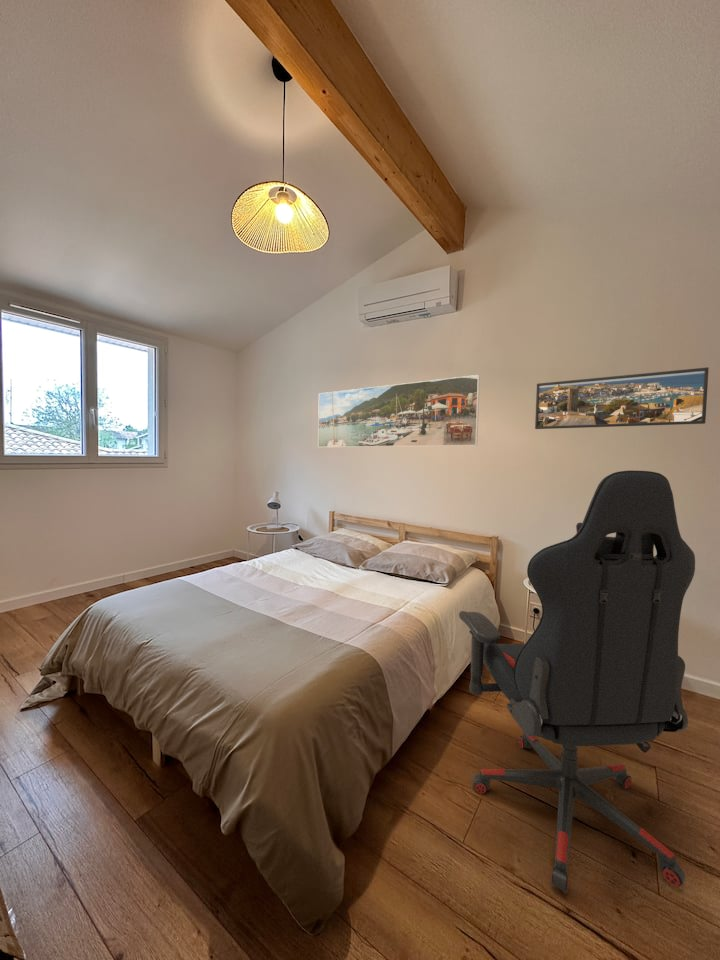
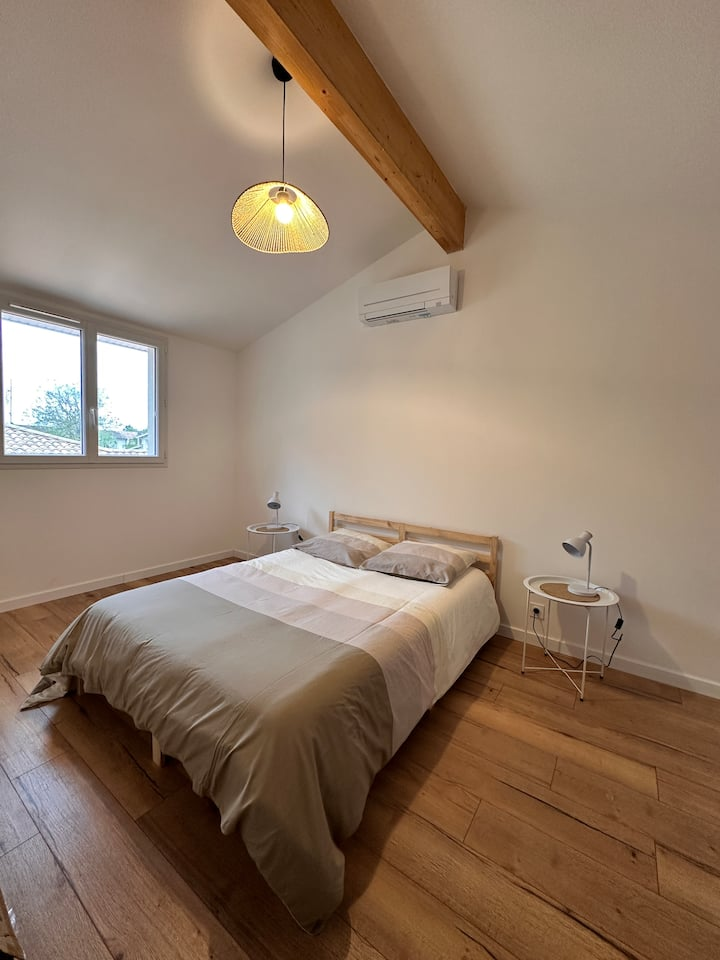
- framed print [534,366,710,430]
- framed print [317,374,481,448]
- chair [458,469,696,894]
